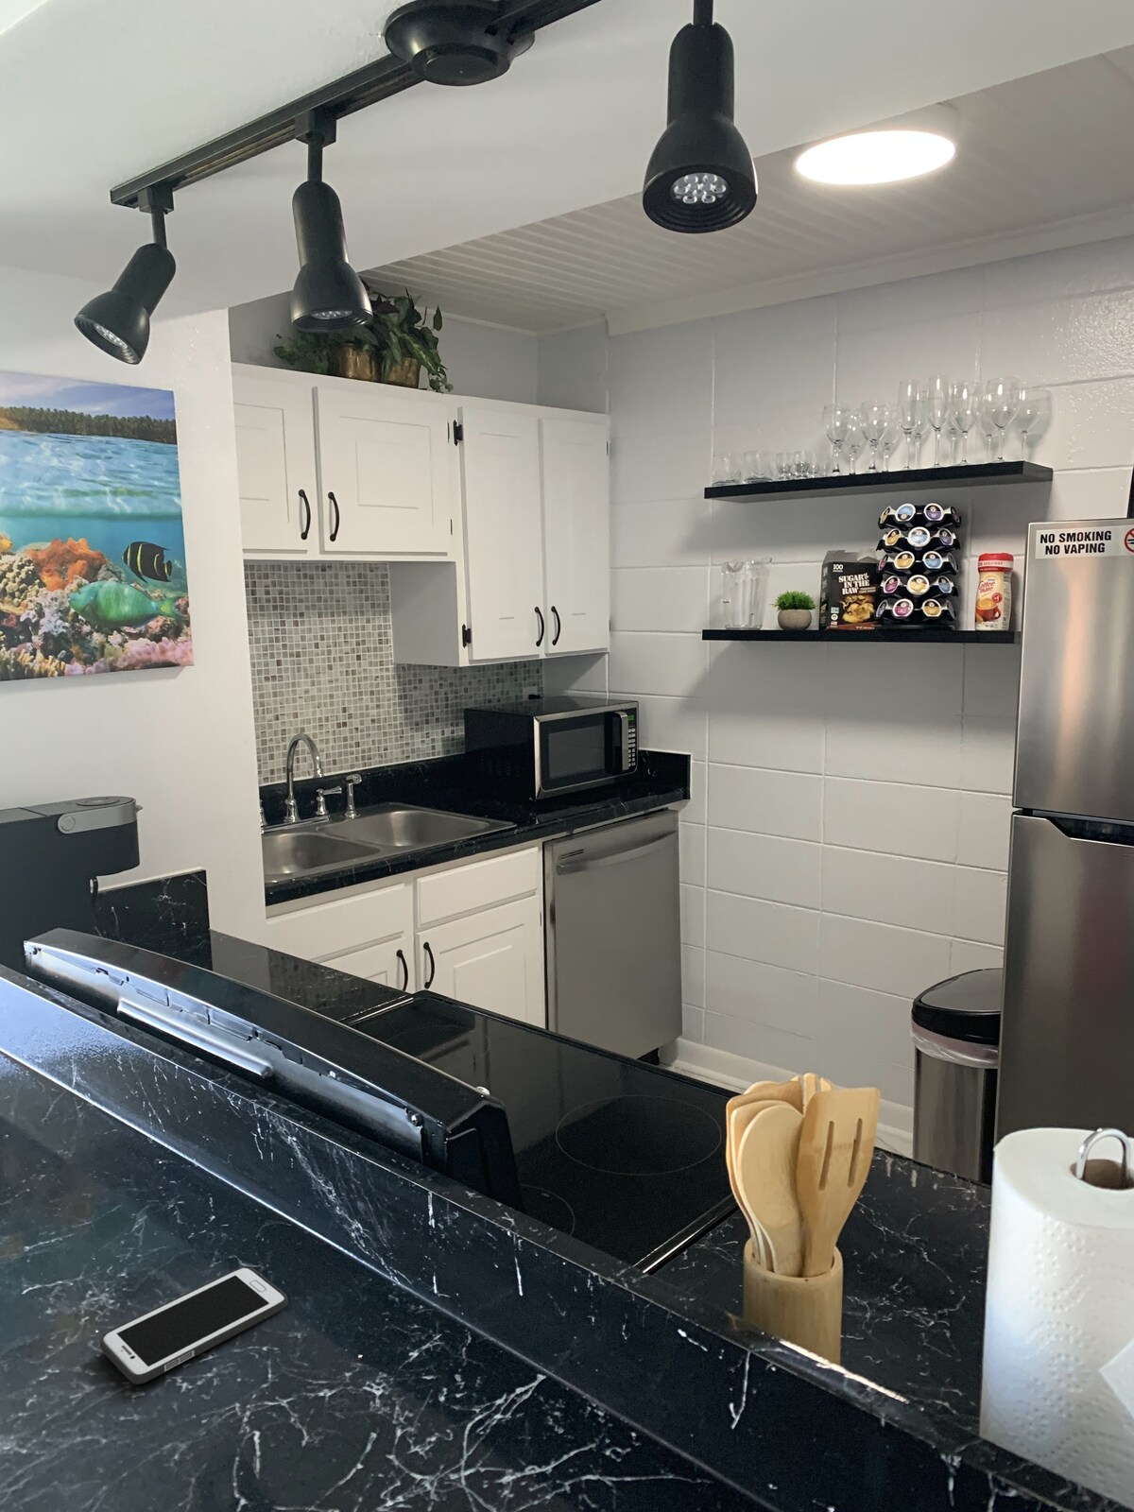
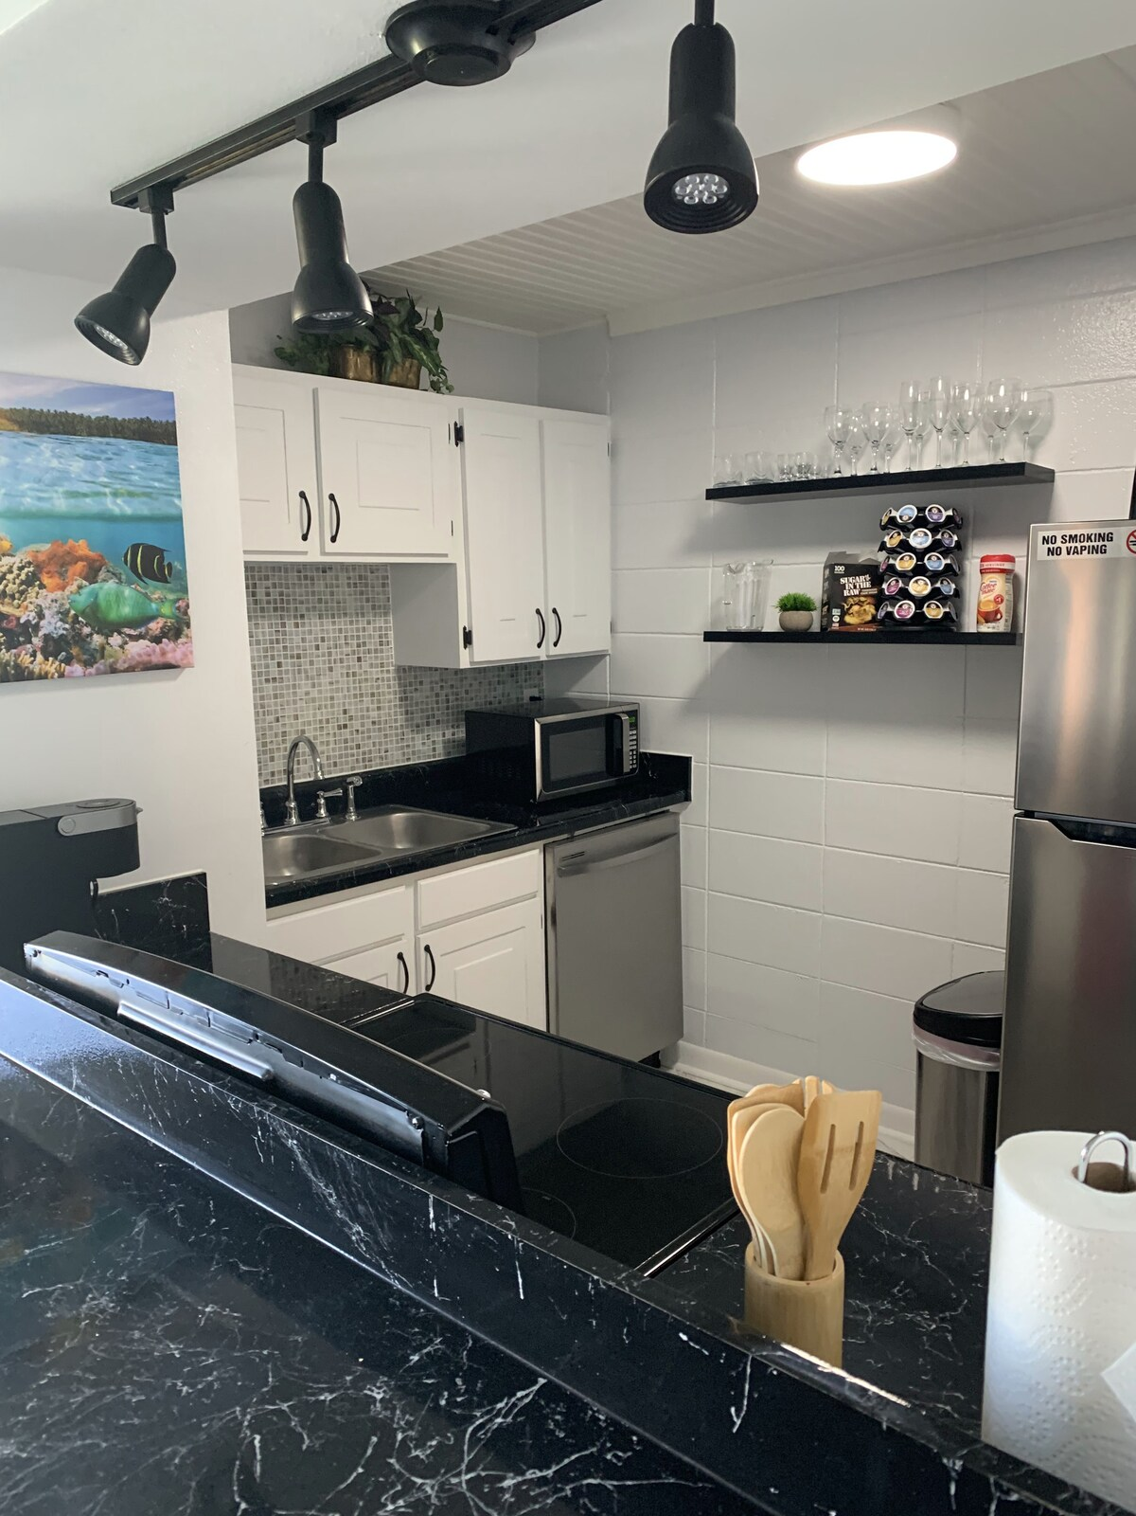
- cell phone [99,1266,289,1386]
